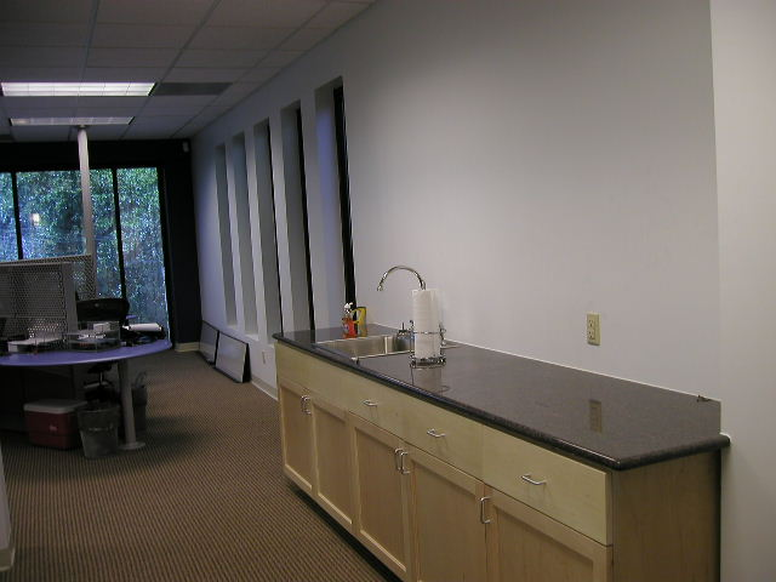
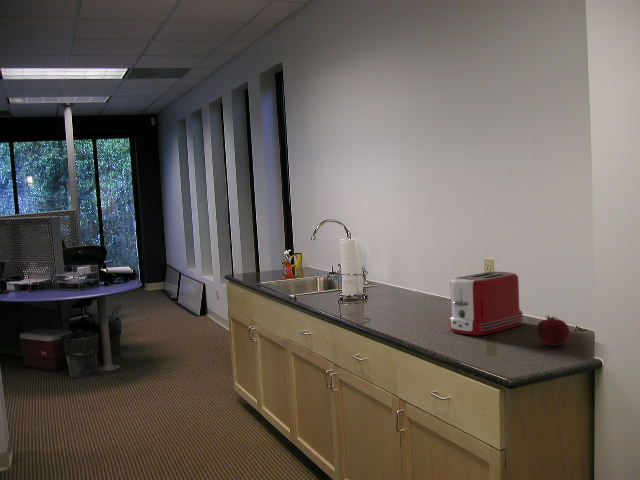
+ toaster [448,271,524,336]
+ fruit [535,314,570,347]
